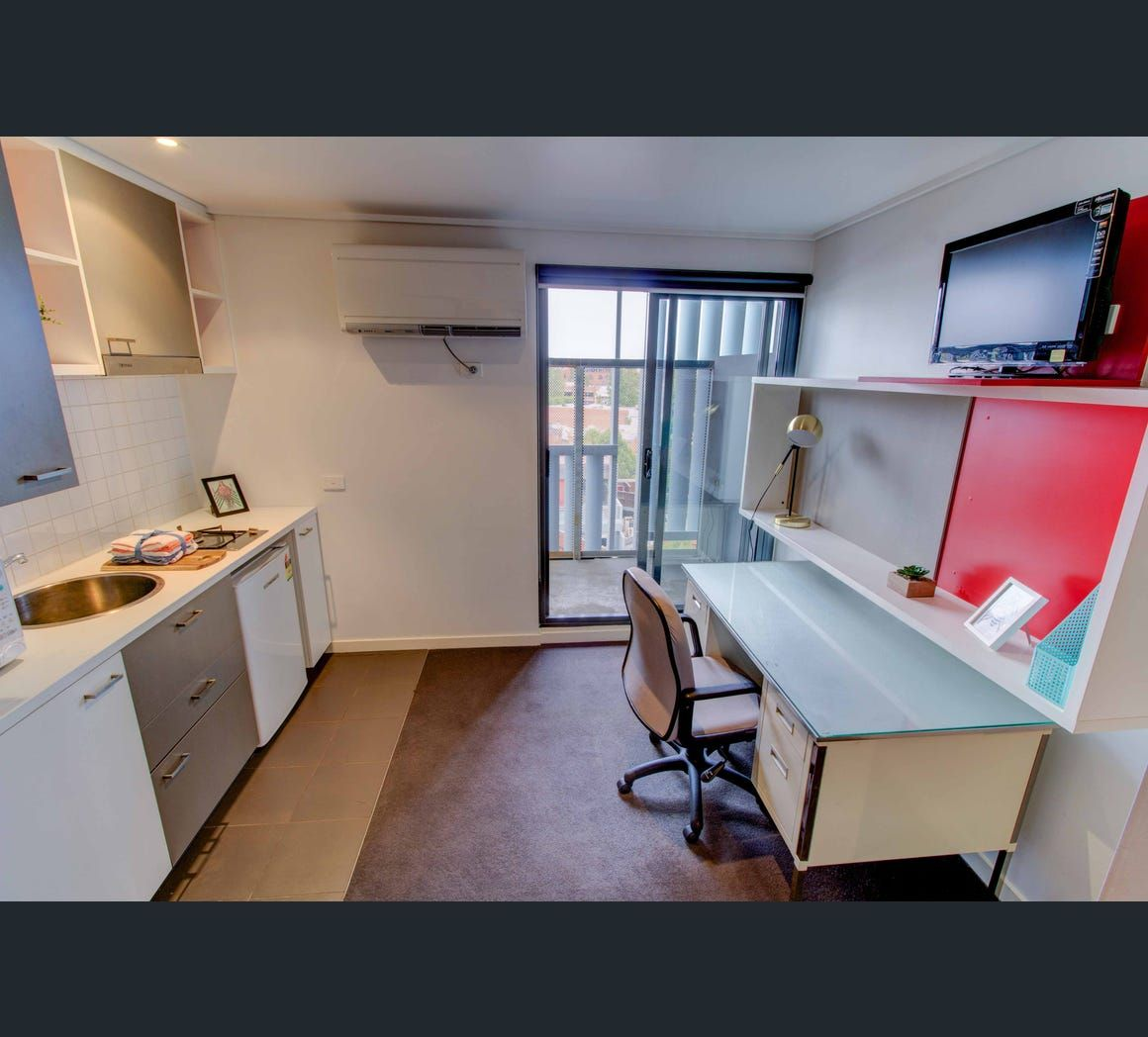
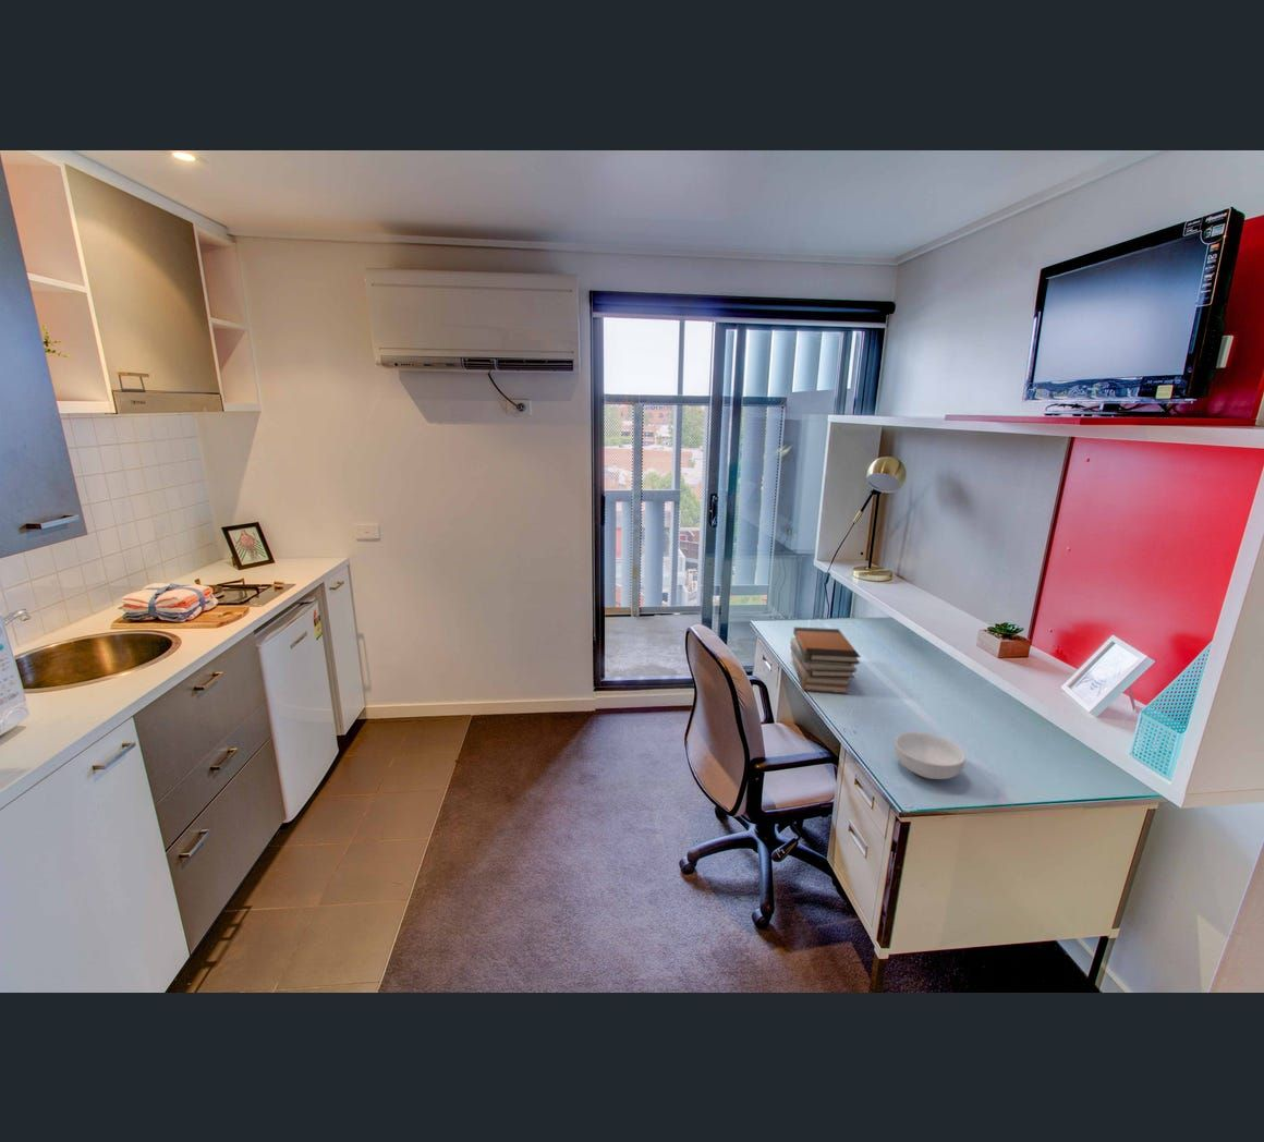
+ book stack [789,627,862,694]
+ cereal bowl [894,731,967,780]
